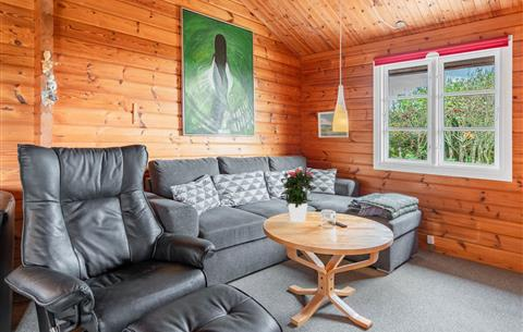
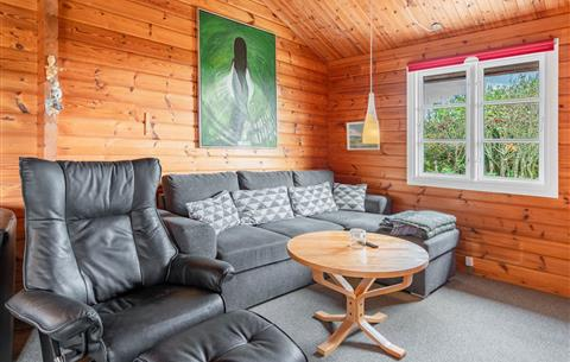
- potted flower [278,168,319,223]
